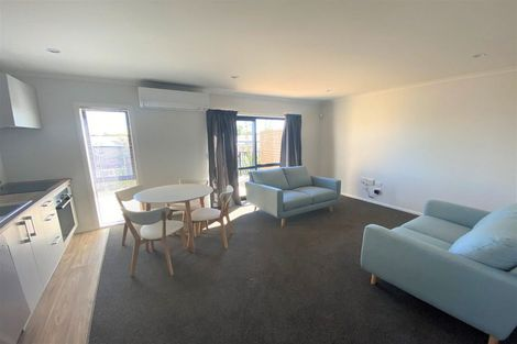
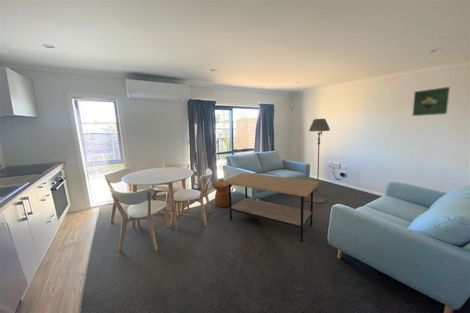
+ floor lamp [308,118,331,204]
+ side table [211,180,233,208]
+ coffee table [222,172,320,243]
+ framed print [411,86,451,117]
